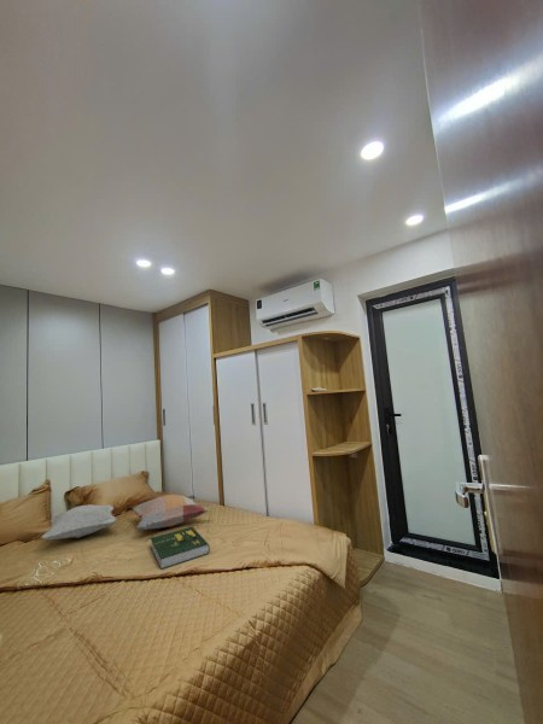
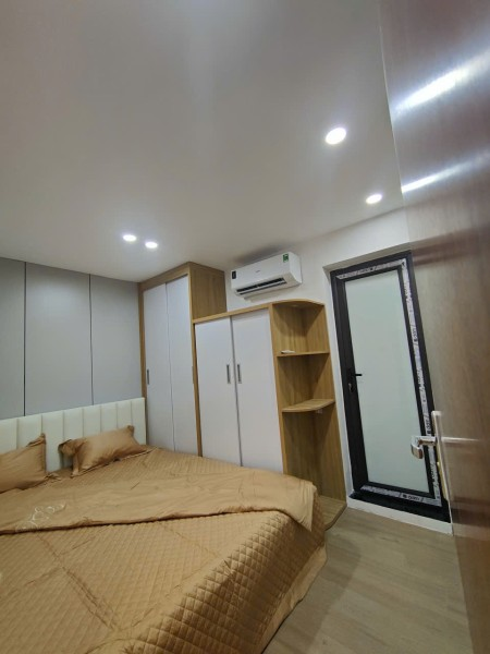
- decorative pillow [132,494,210,531]
- book [150,526,211,571]
- cushion [39,503,118,542]
